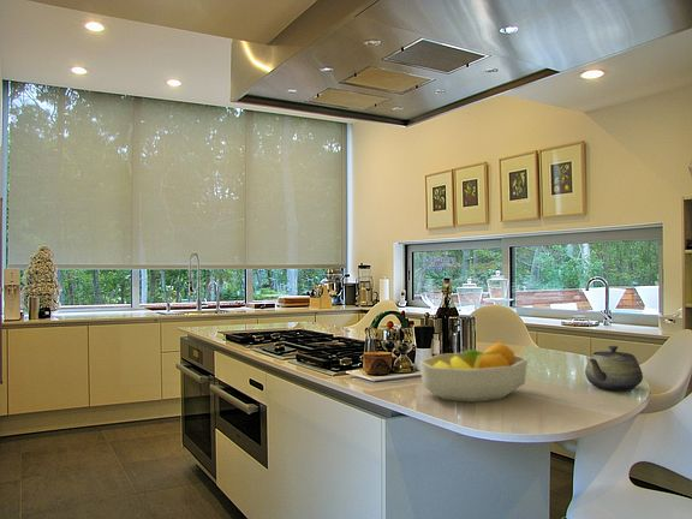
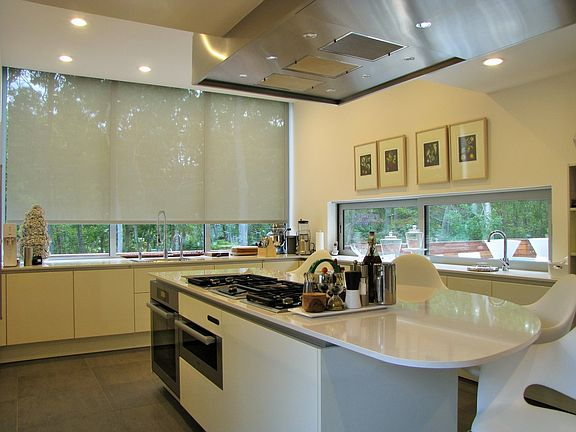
- fruit bowl [418,340,529,404]
- teapot [584,345,644,392]
